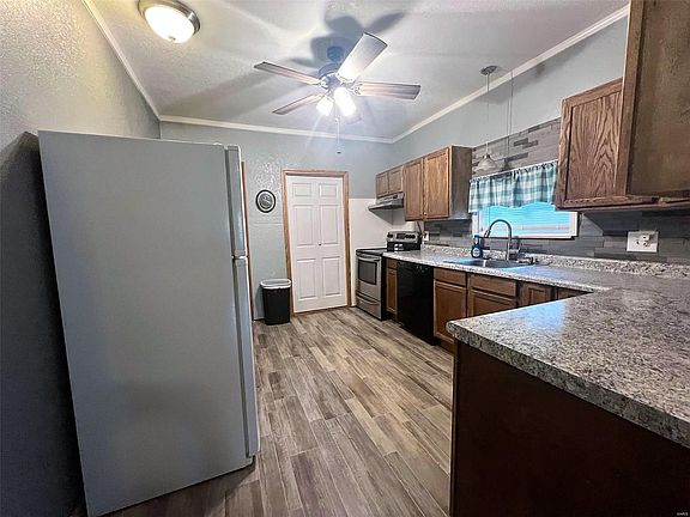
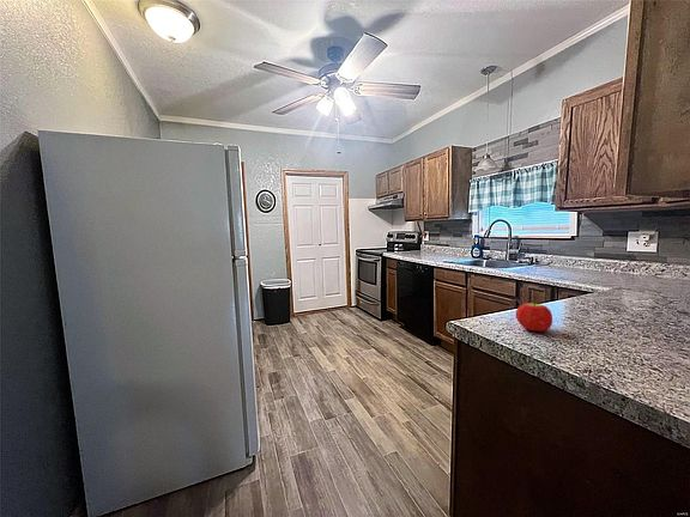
+ fruit [515,300,553,333]
